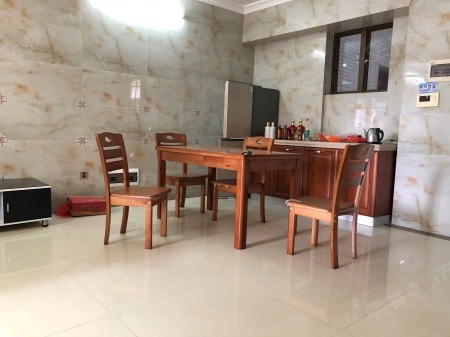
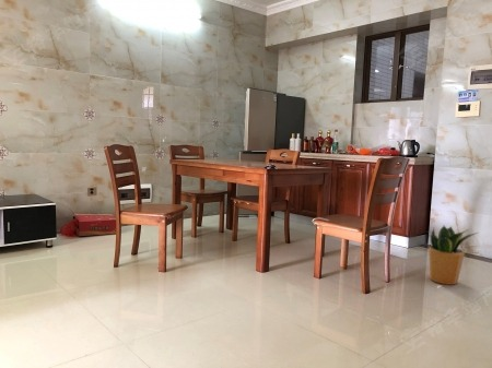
+ potted plant [427,225,479,286]
